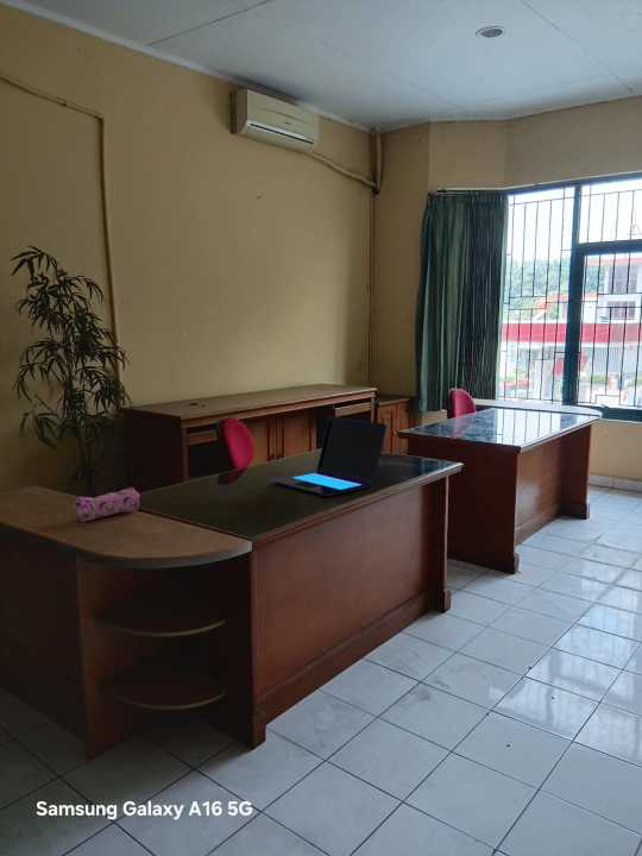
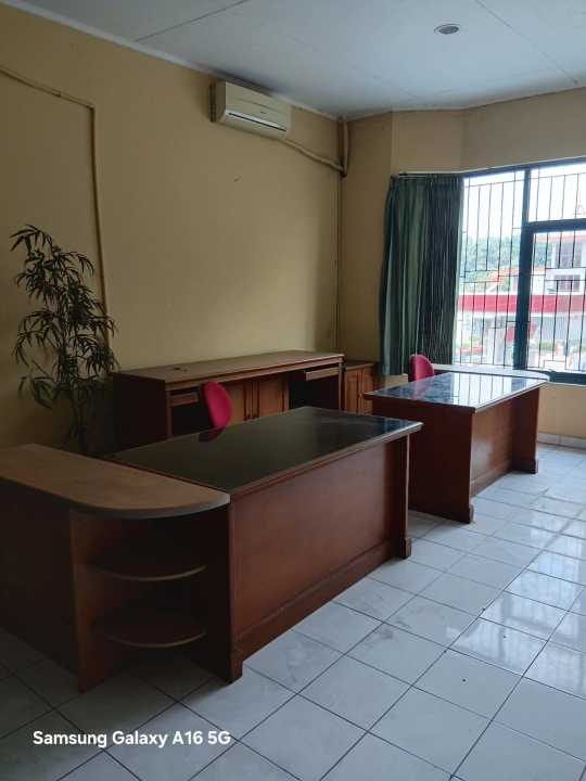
- pencil case [74,486,141,523]
- laptop [270,415,389,498]
